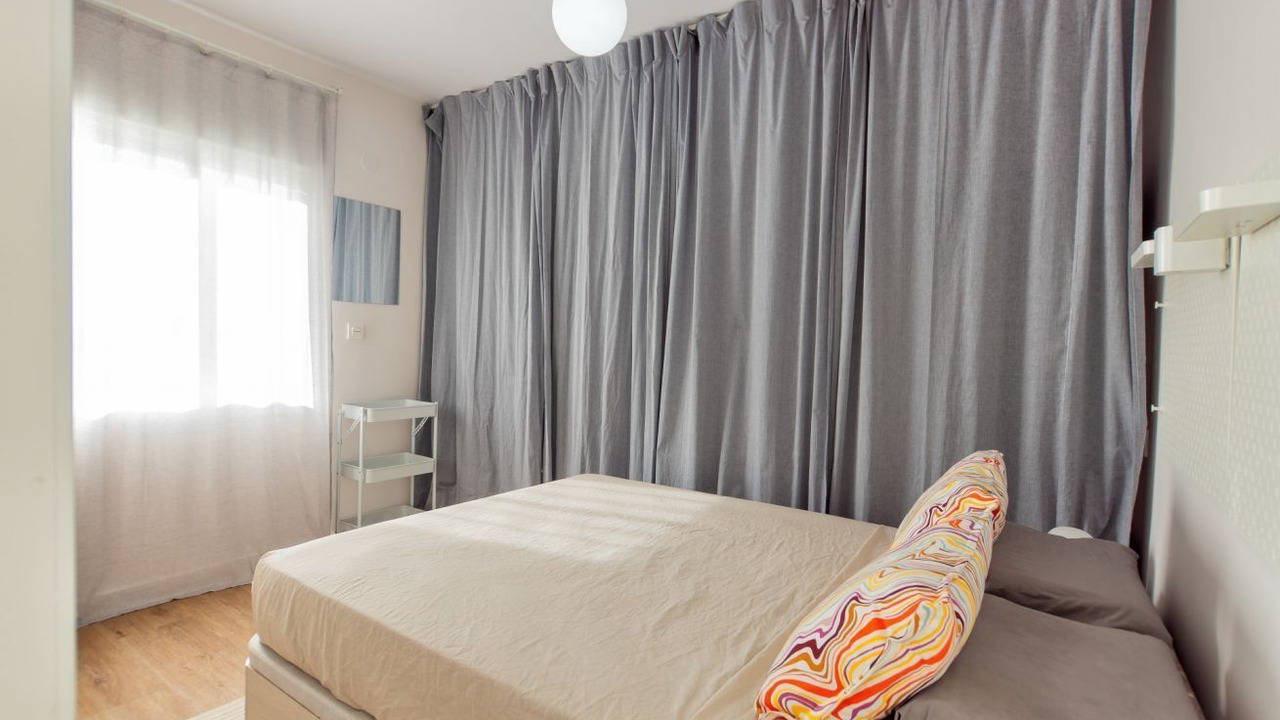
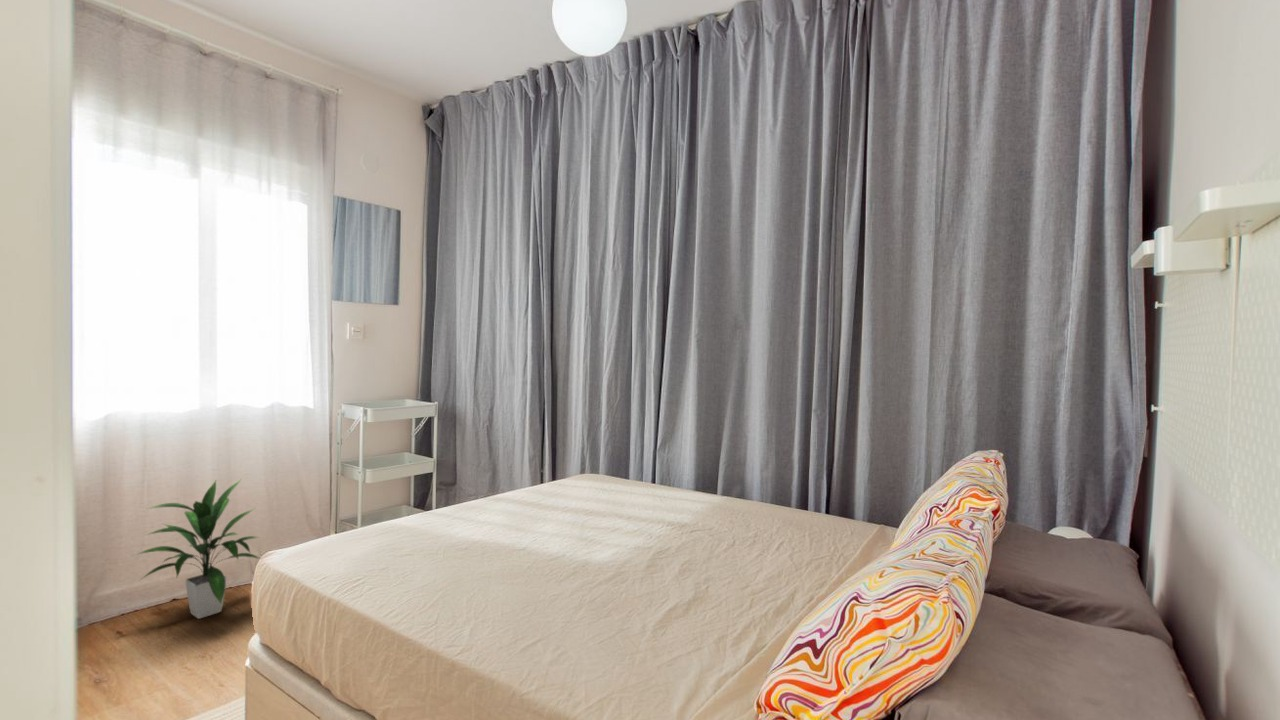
+ indoor plant [131,478,261,620]
